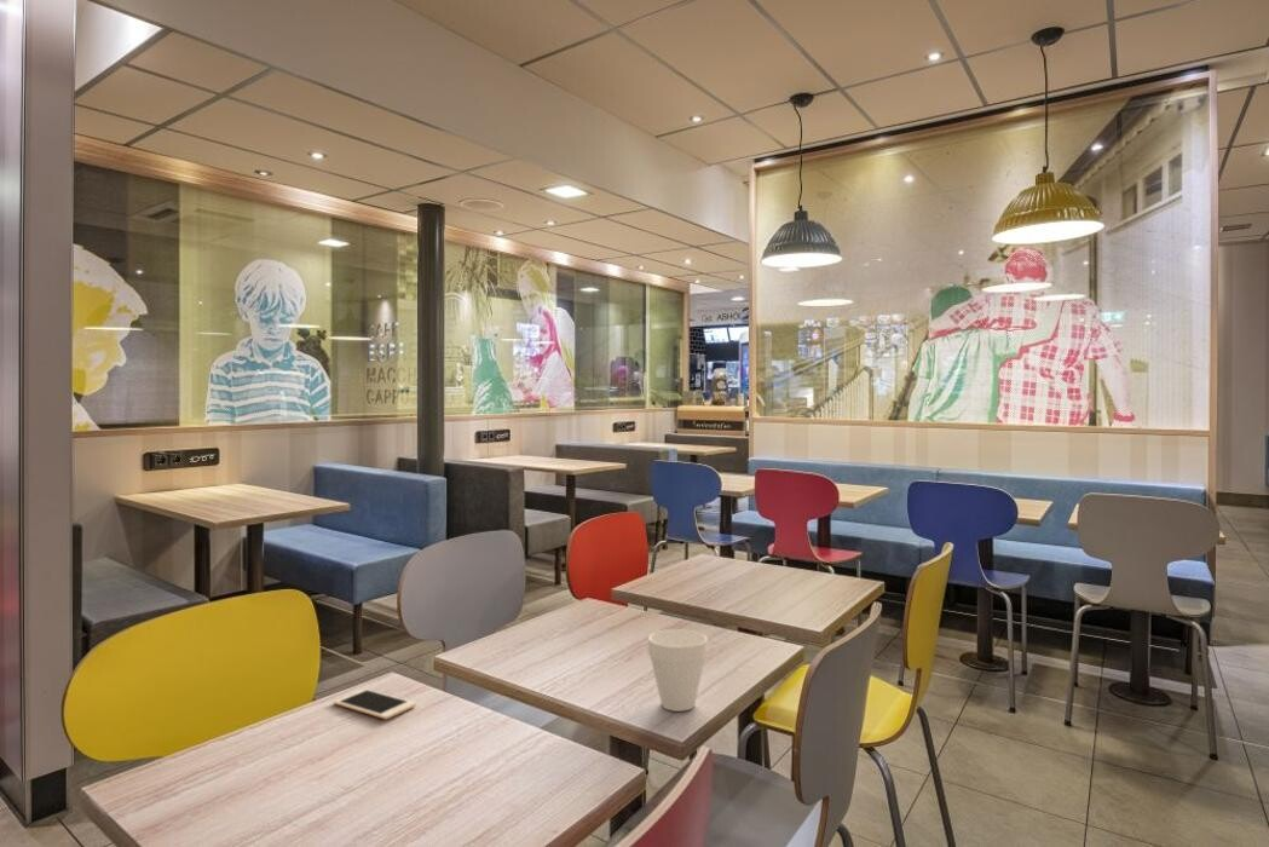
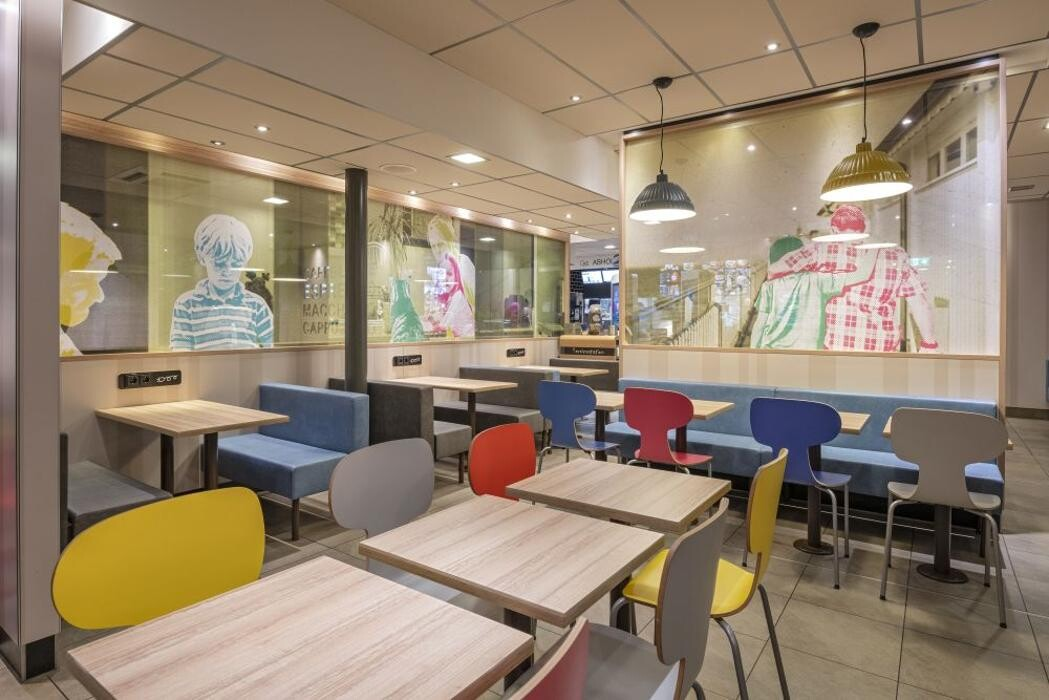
- cup [647,628,709,713]
- cell phone [333,687,417,720]
